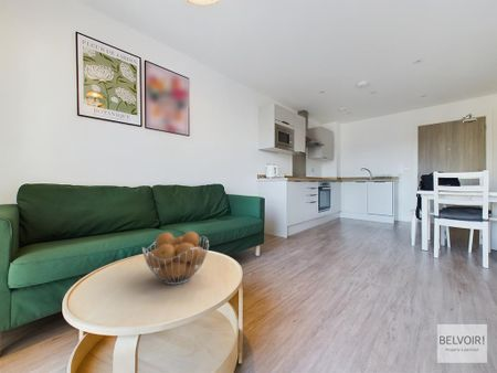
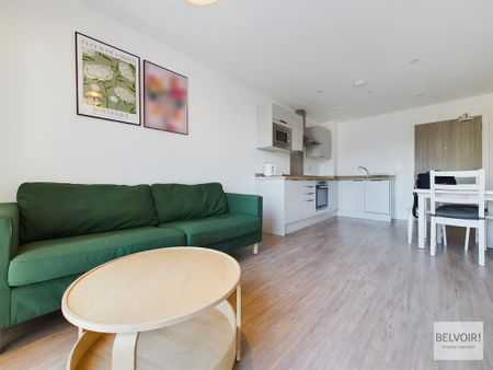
- fruit basket [141,231,210,286]
